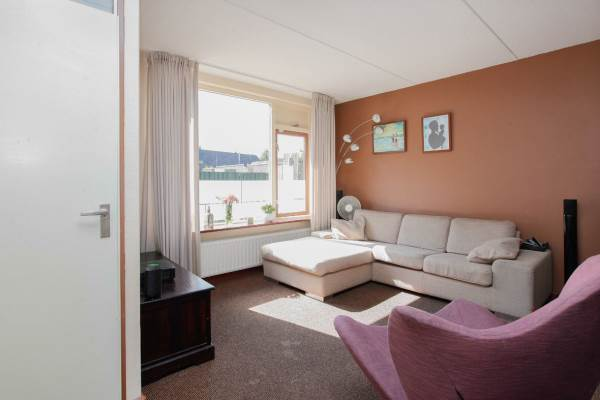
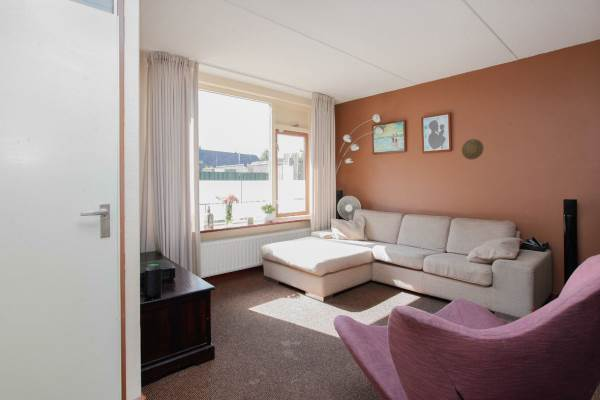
+ decorative plate [461,138,485,161]
